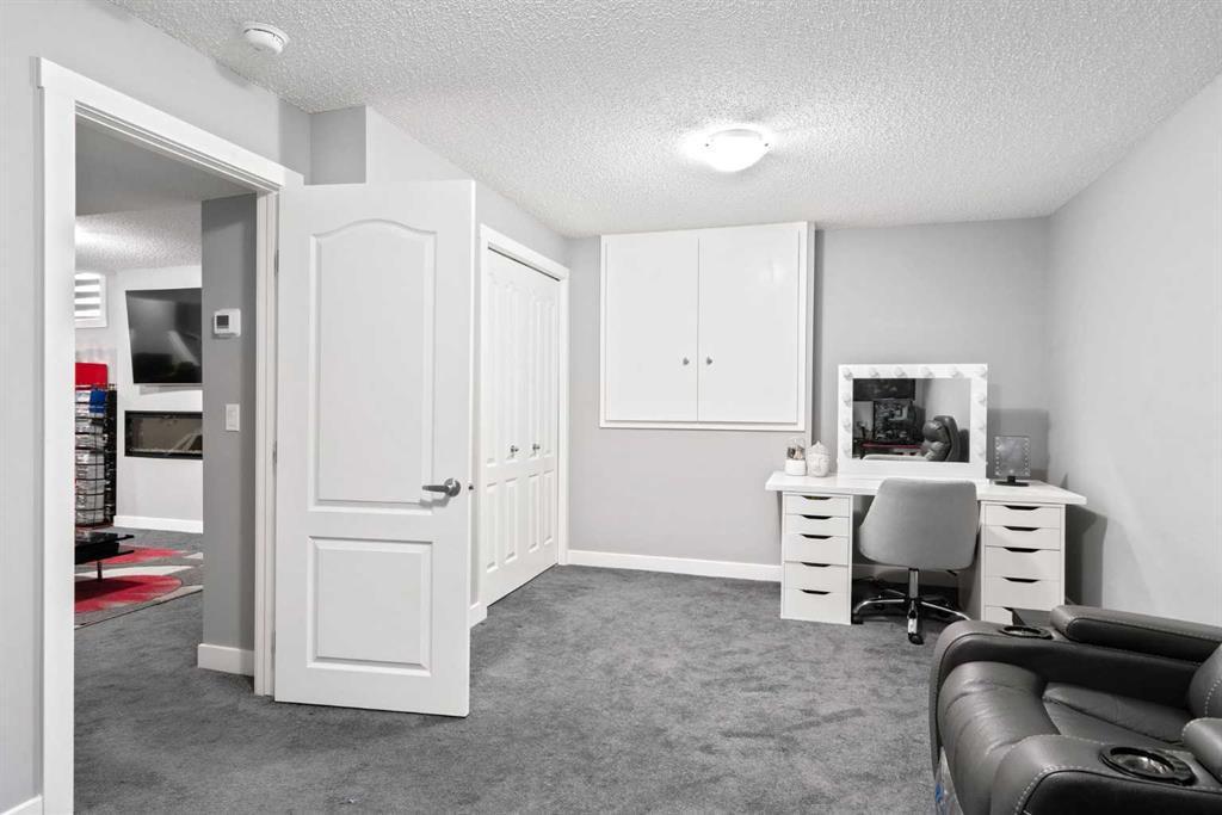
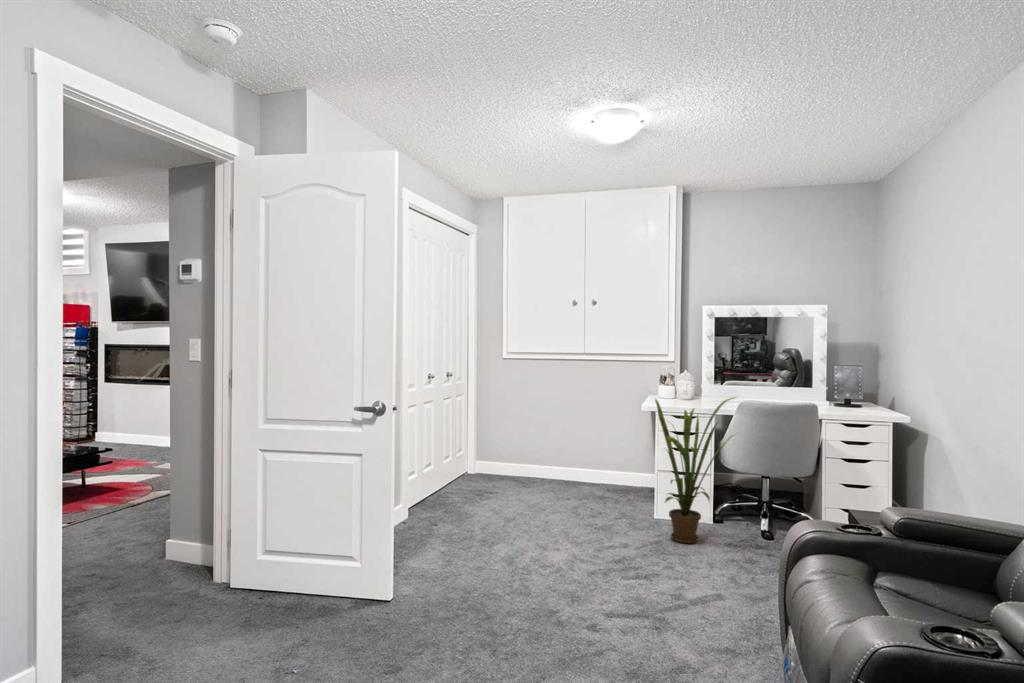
+ house plant [654,396,739,544]
